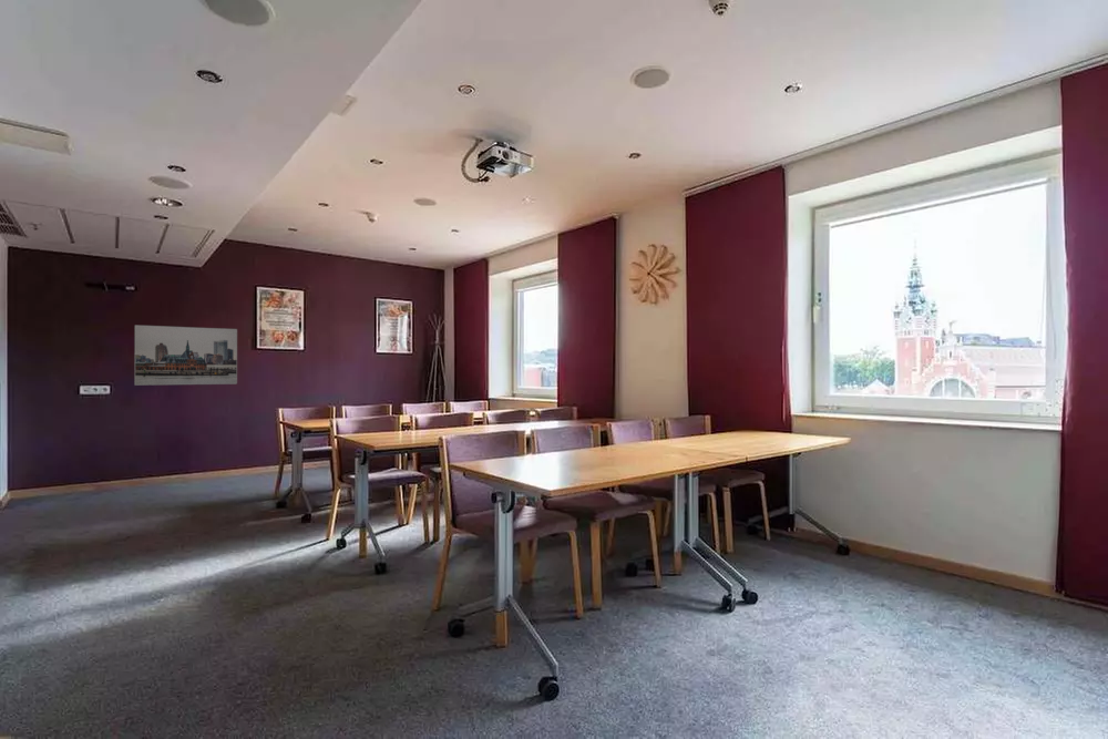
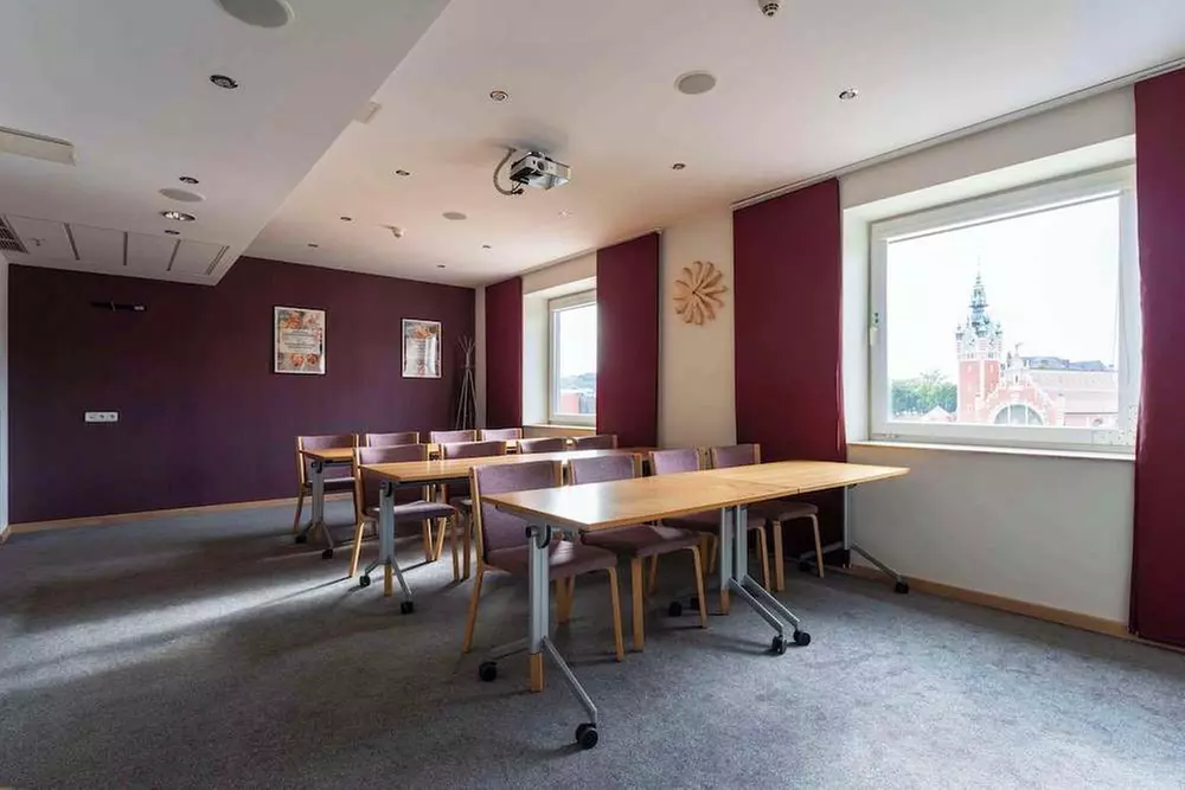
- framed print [134,324,238,387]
